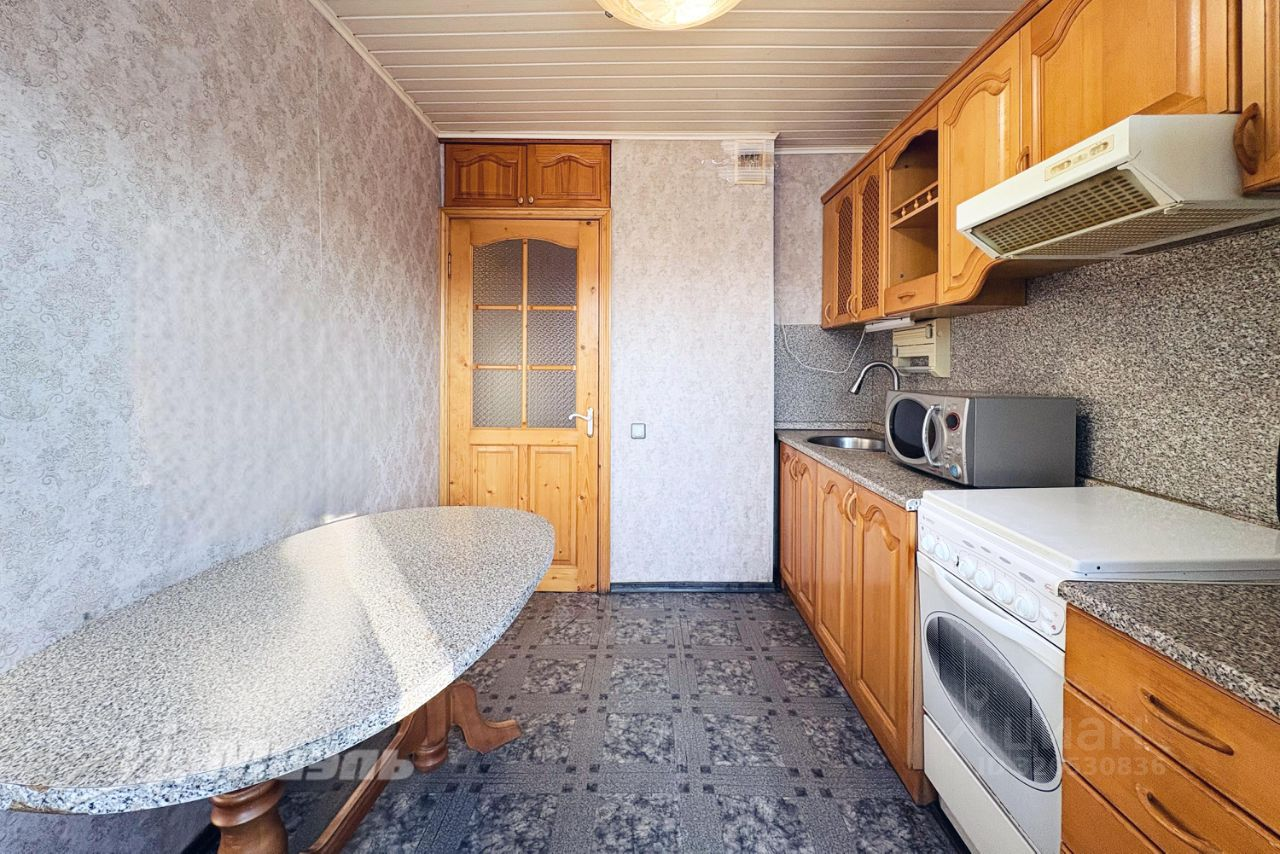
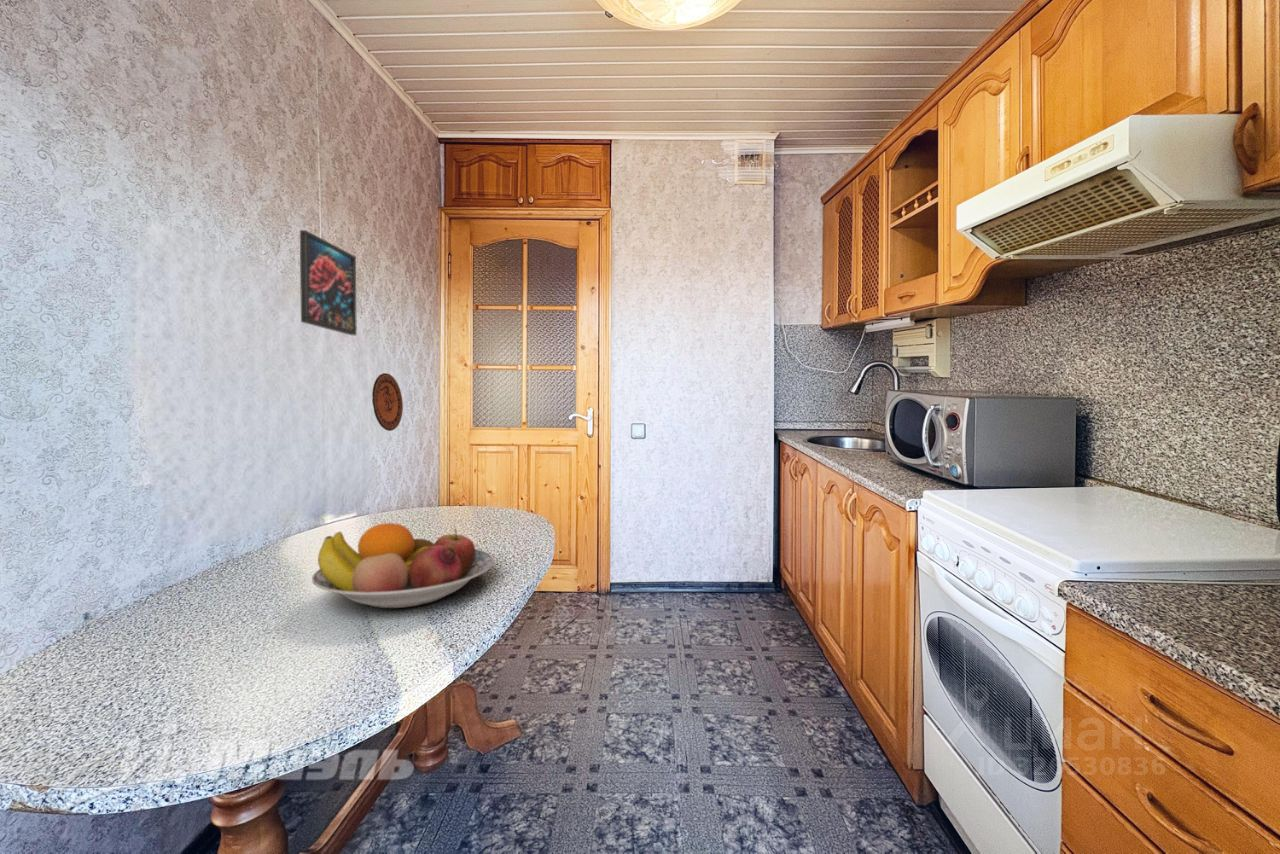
+ decorative plate [371,372,404,432]
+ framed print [299,229,358,336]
+ fruit bowl [311,522,495,609]
